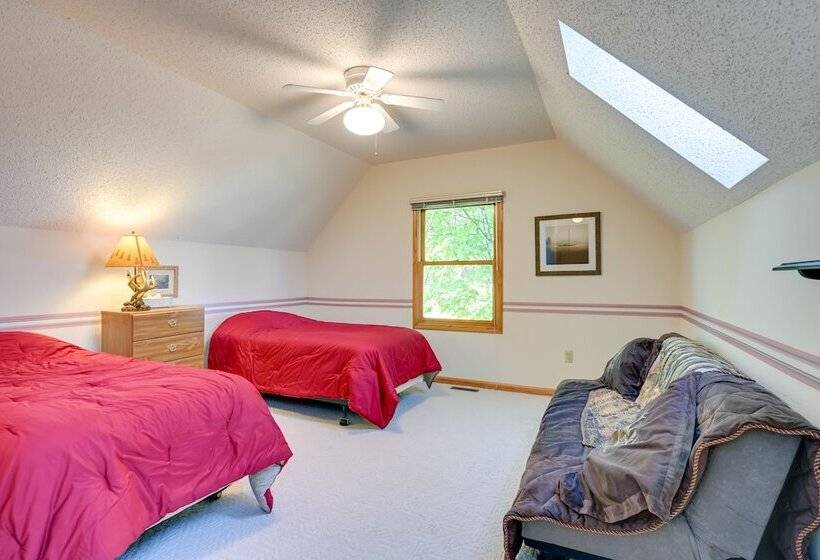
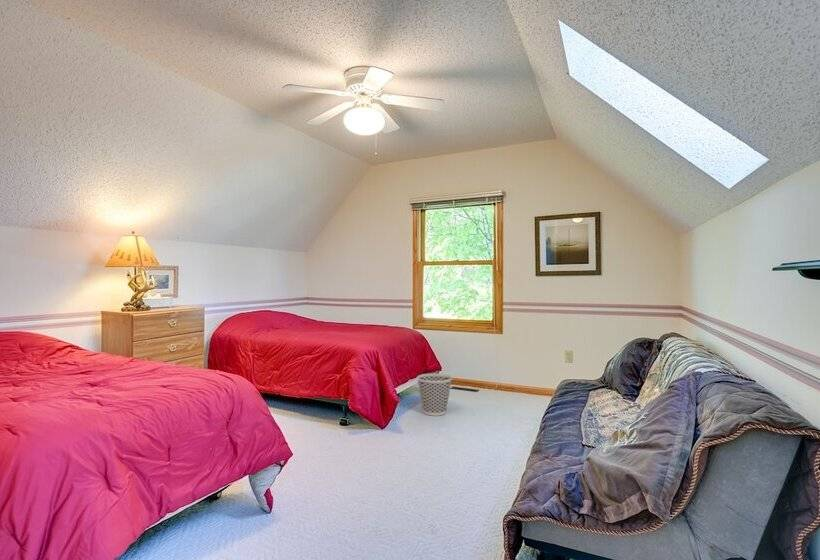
+ wastebasket [416,373,453,417]
